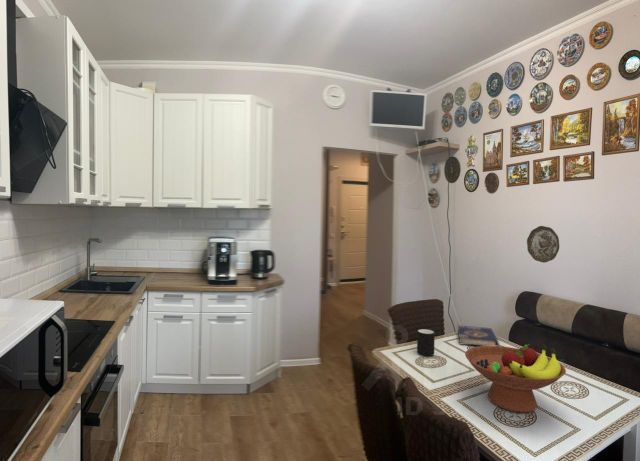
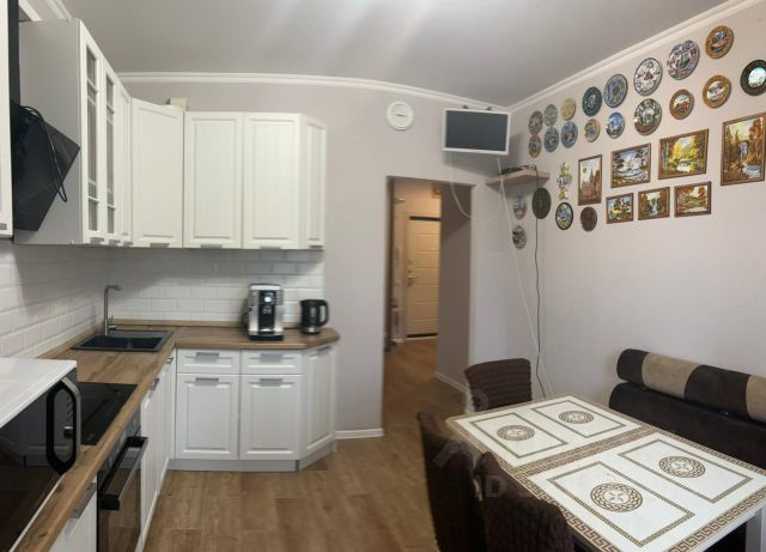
- book [456,324,500,347]
- decorative plate [526,225,560,264]
- fruit bowl [464,343,567,414]
- mug [416,328,436,357]
